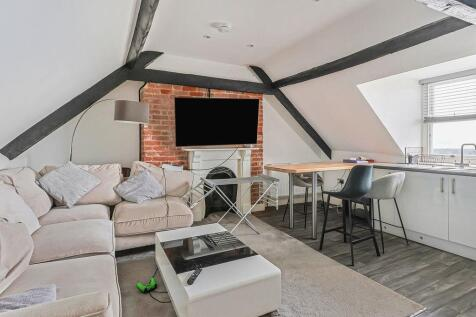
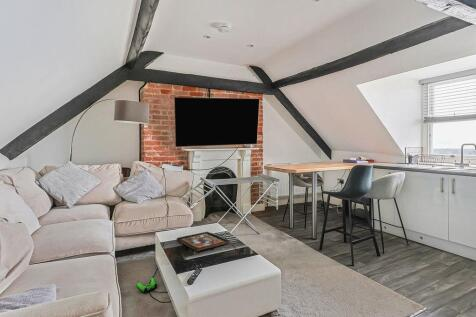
+ decorative tray [176,231,230,252]
